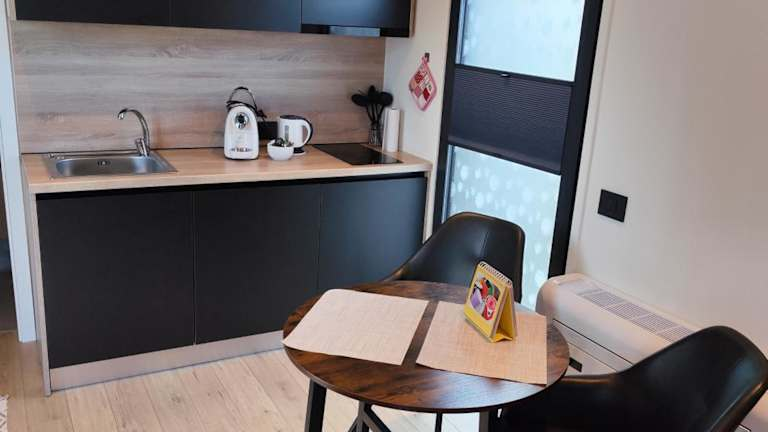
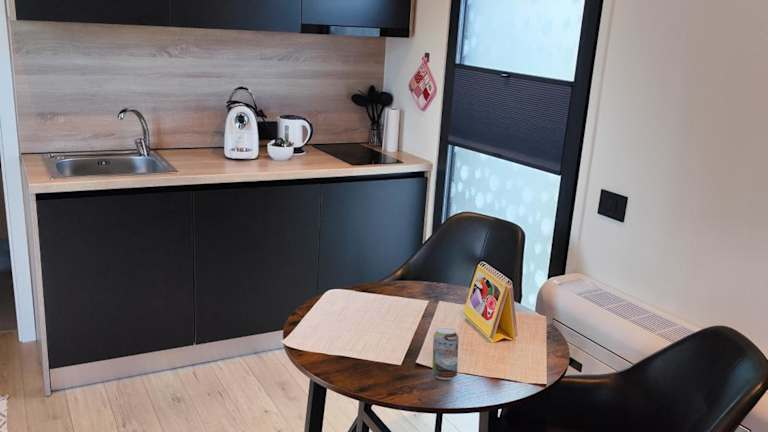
+ beverage can [431,327,459,380]
